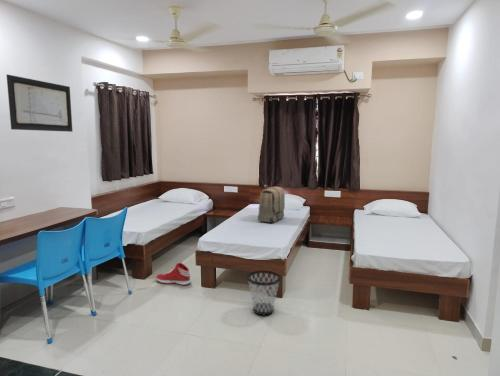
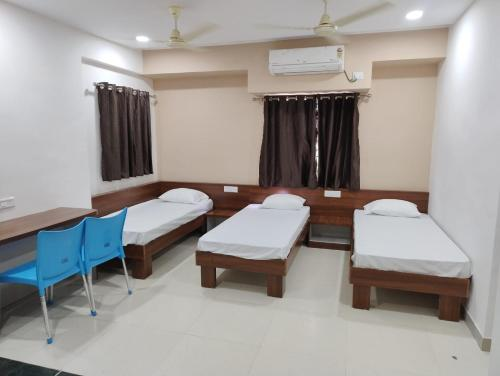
- backpack [257,184,286,224]
- wastebasket [247,270,281,317]
- wall art [6,74,74,133]
- sneaker [155,262,192,286]
